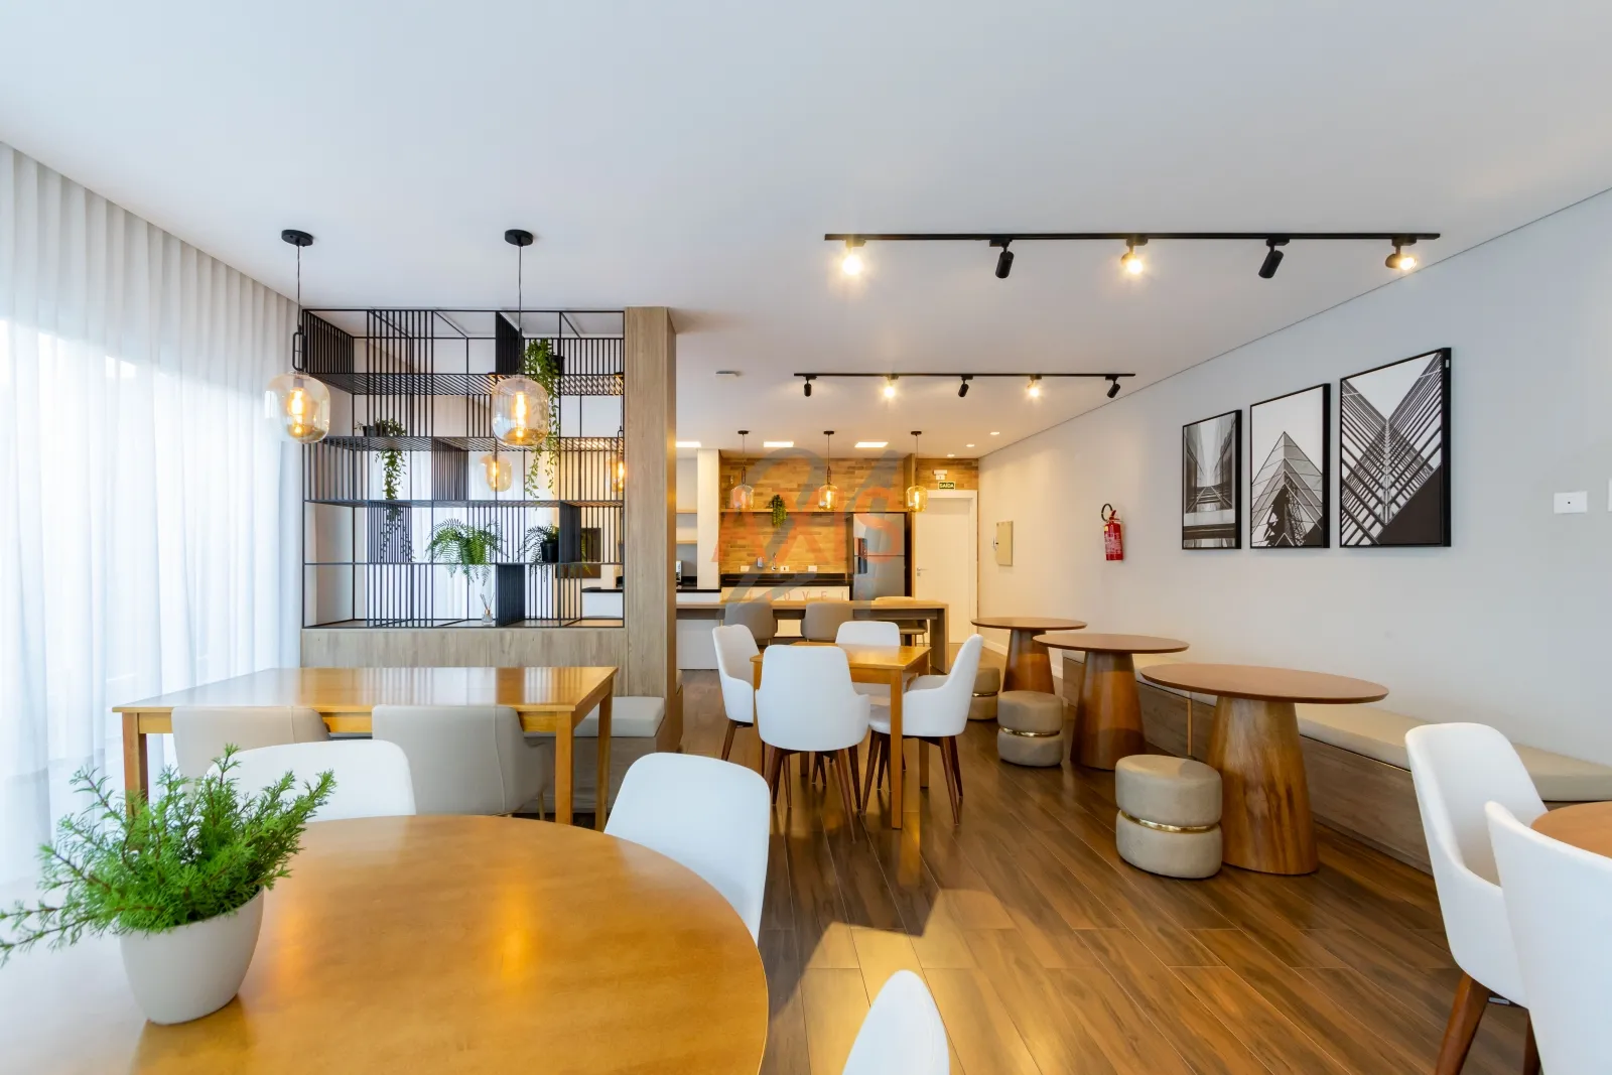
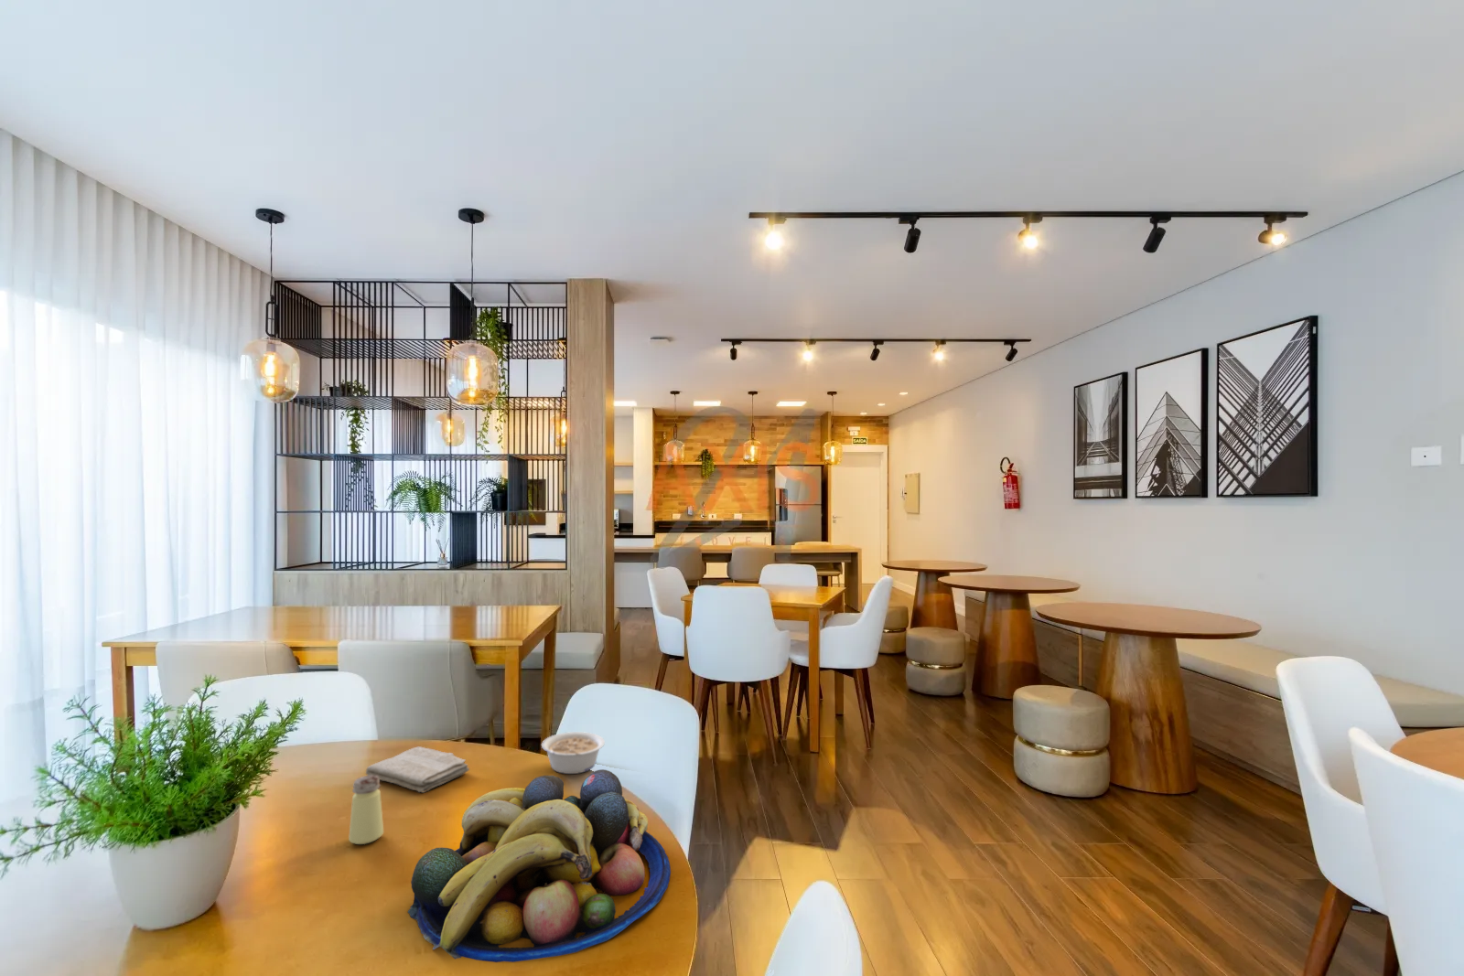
+ fruit bowl [407,768,672,963]
+ legume [540,731,606,774]
+ saltshaker [347,774,385,845]
+ washcloth [364,745,471,794]
